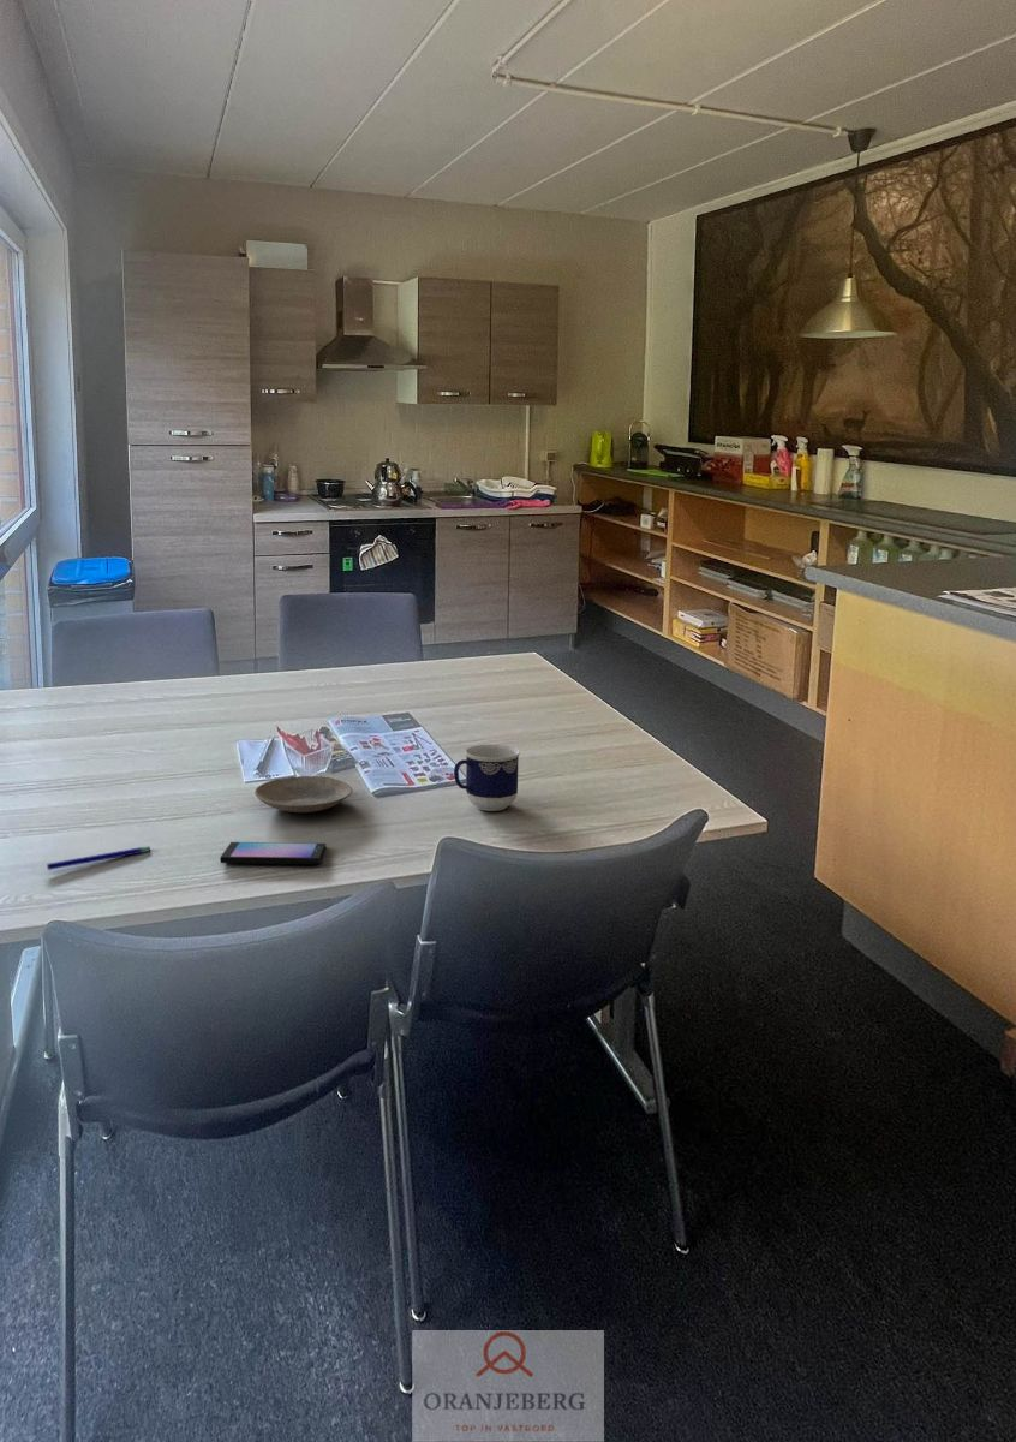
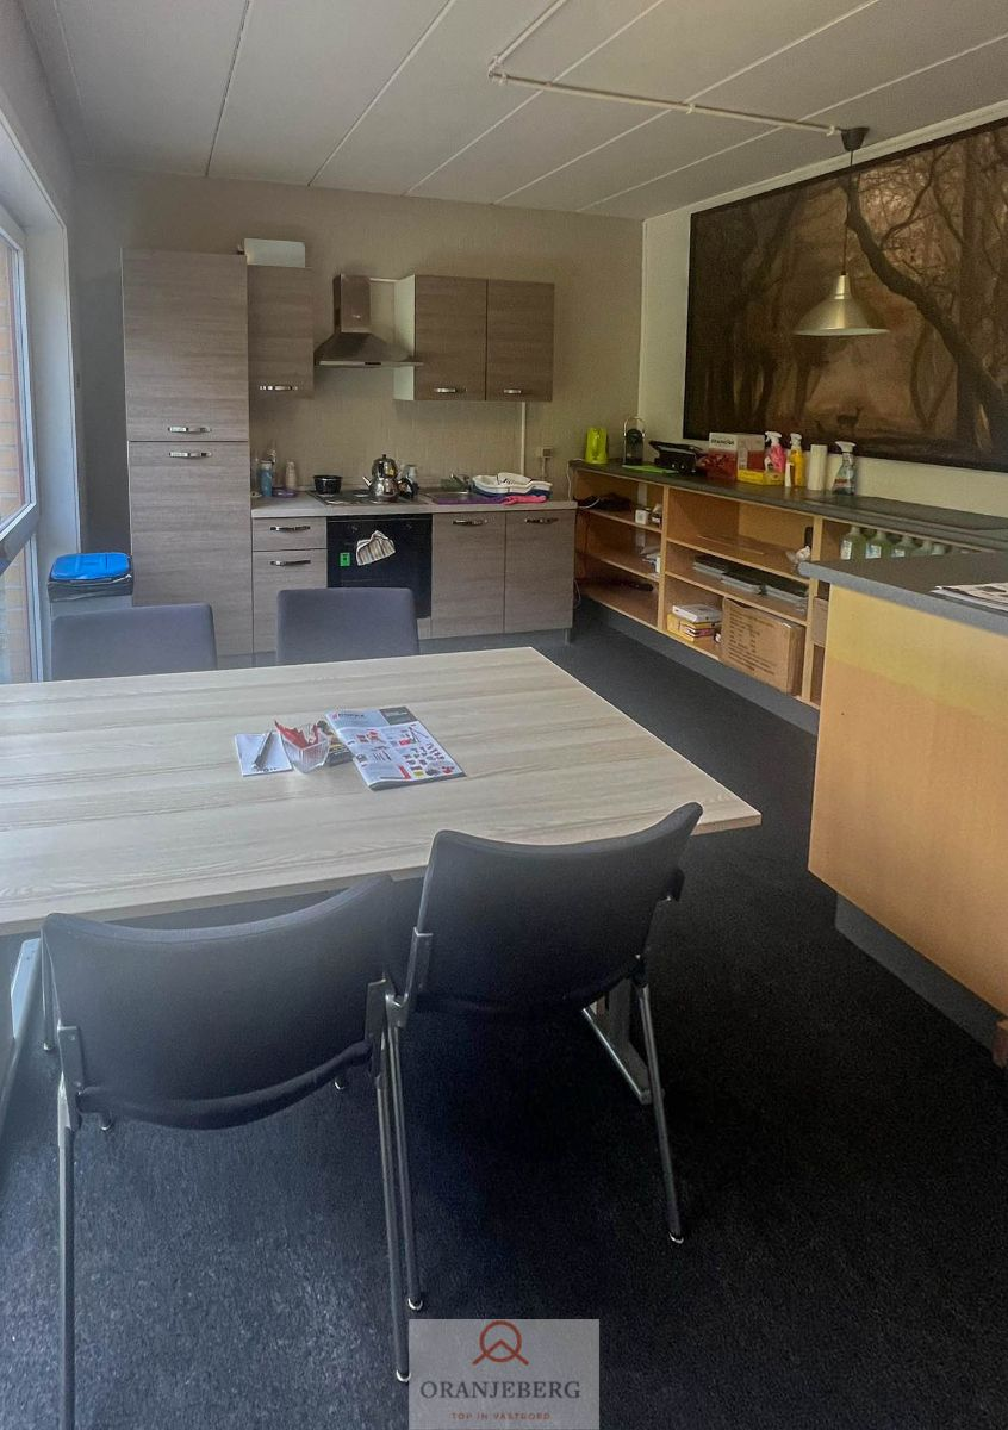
- smartphone [219,841,327,865]
- pen [46,846,151,871]
- cup [453,744,521,812]
- plate [253,775,353,814]
